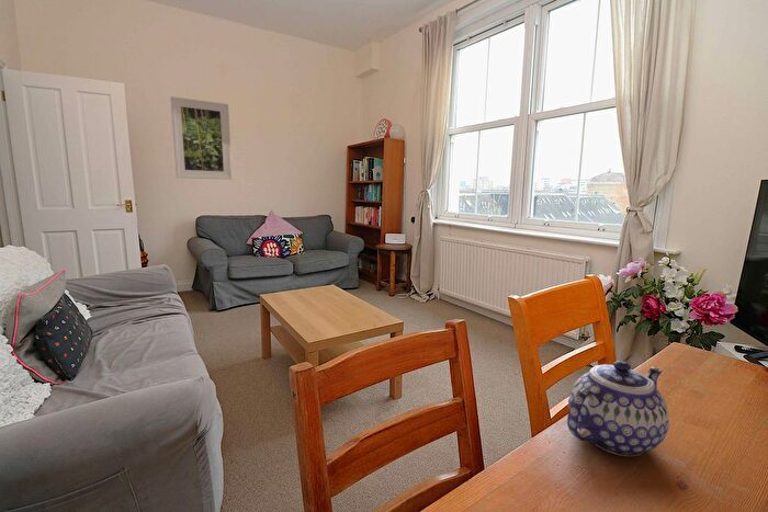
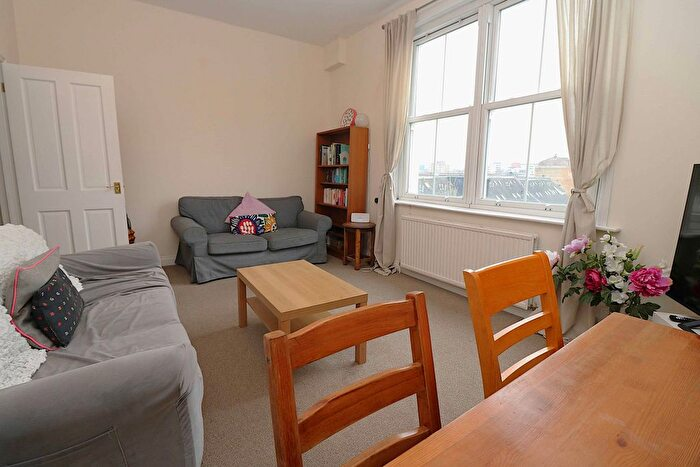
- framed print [169,95,234,181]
- teapot [566,360,670,457]
